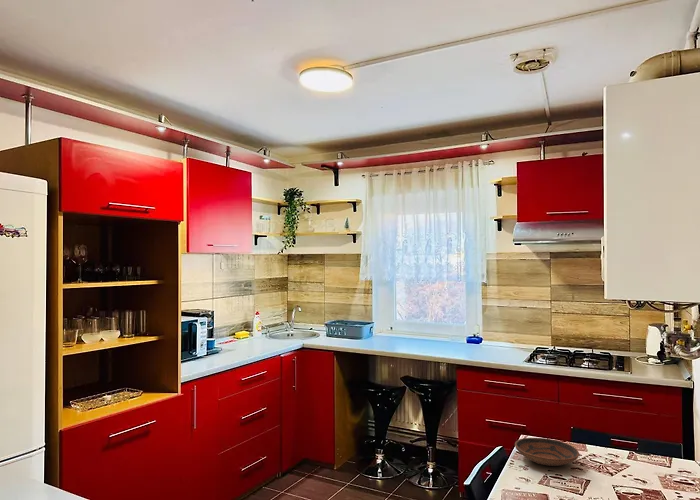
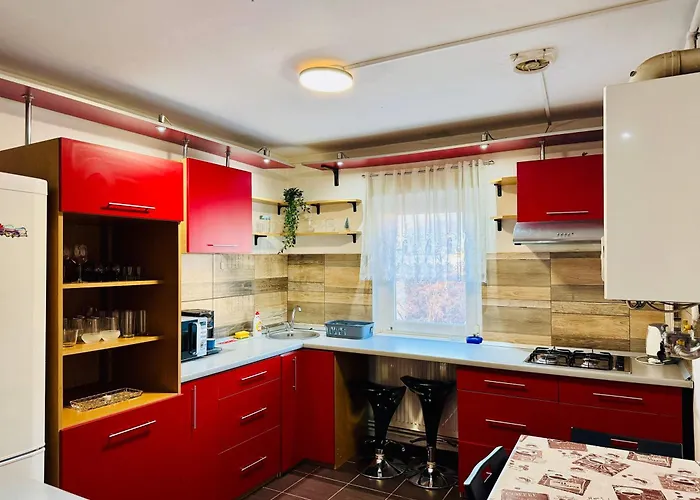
- bowl [514,437,580,467]
